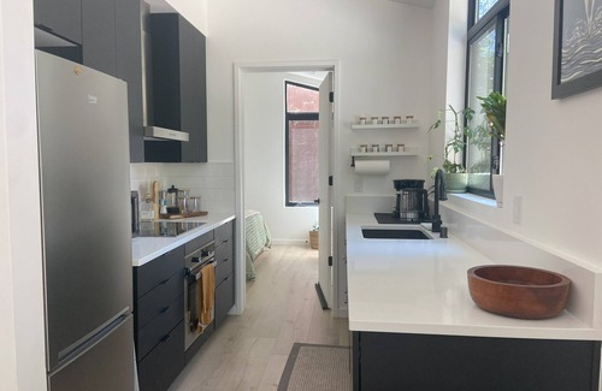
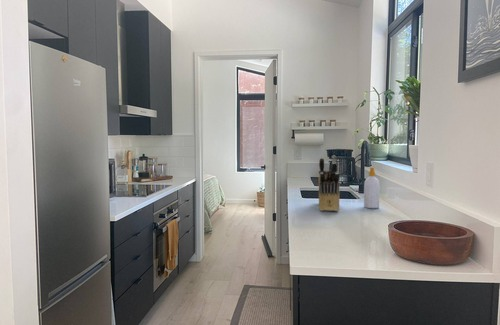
+ knife block [318,154,341,212]
+ soap bottle [363,166,381,209]
